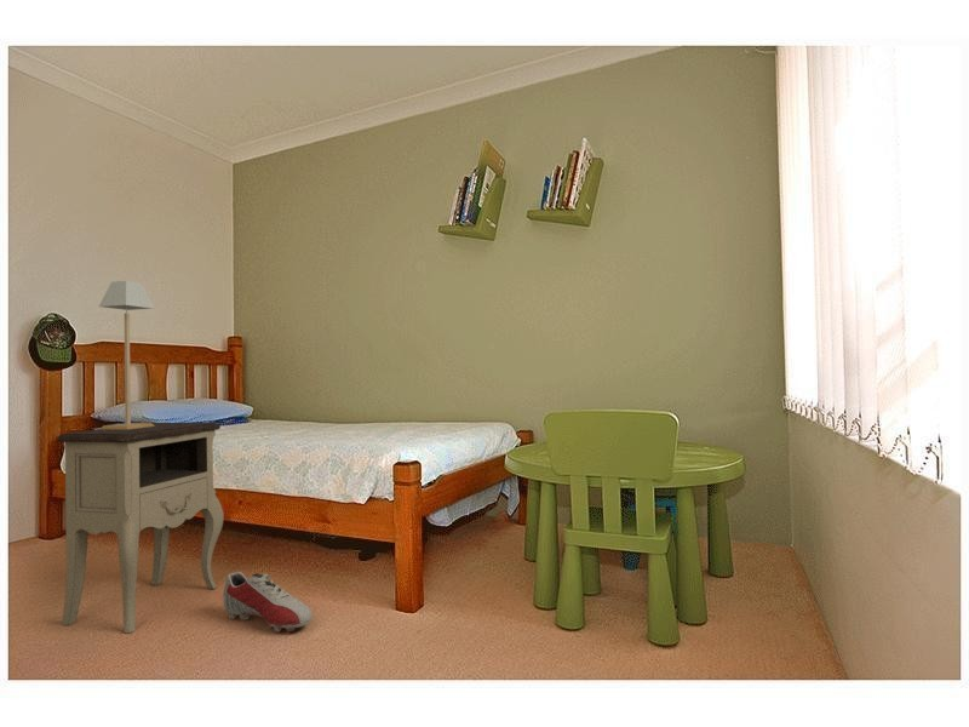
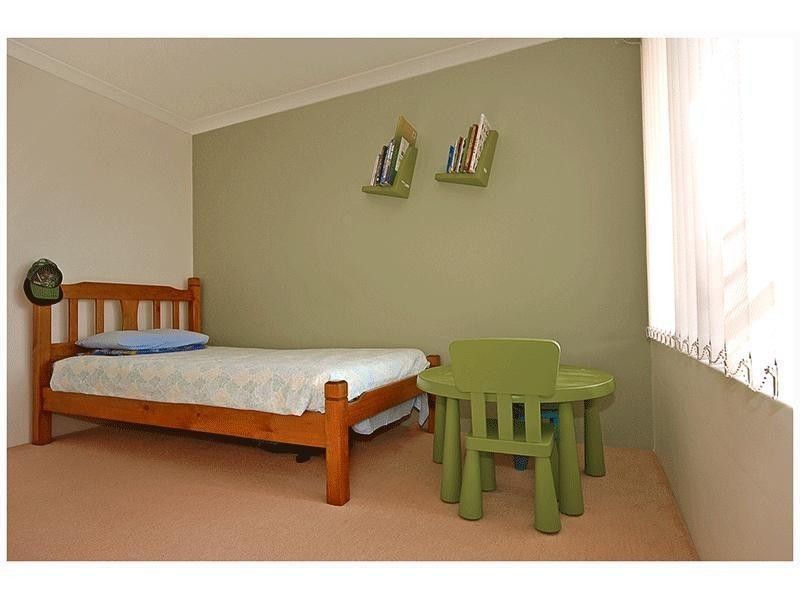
- table lamp [98,280,155,429]
- nightstand [56,422,225,635]
- shoe [222,571,314,634]
